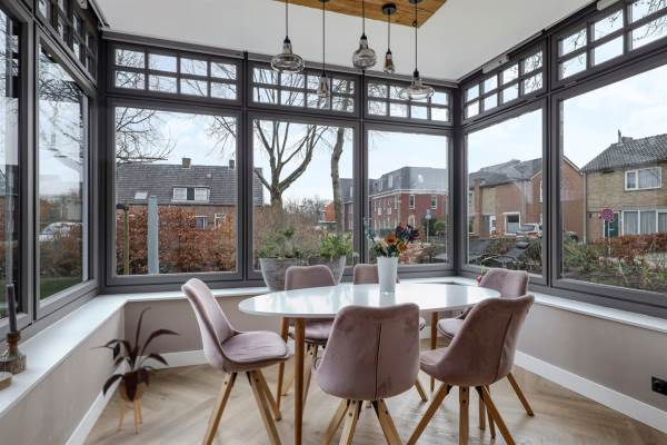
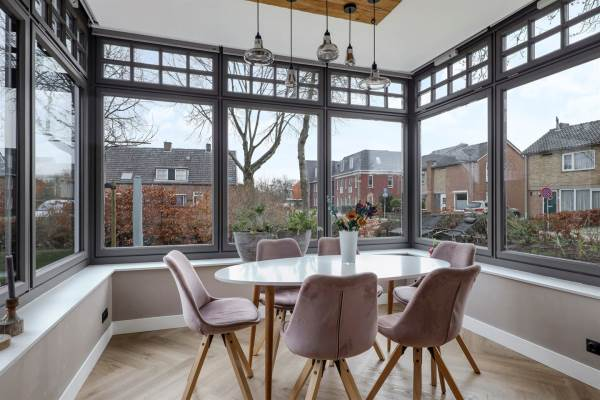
- house plant [89,307,182,434]
